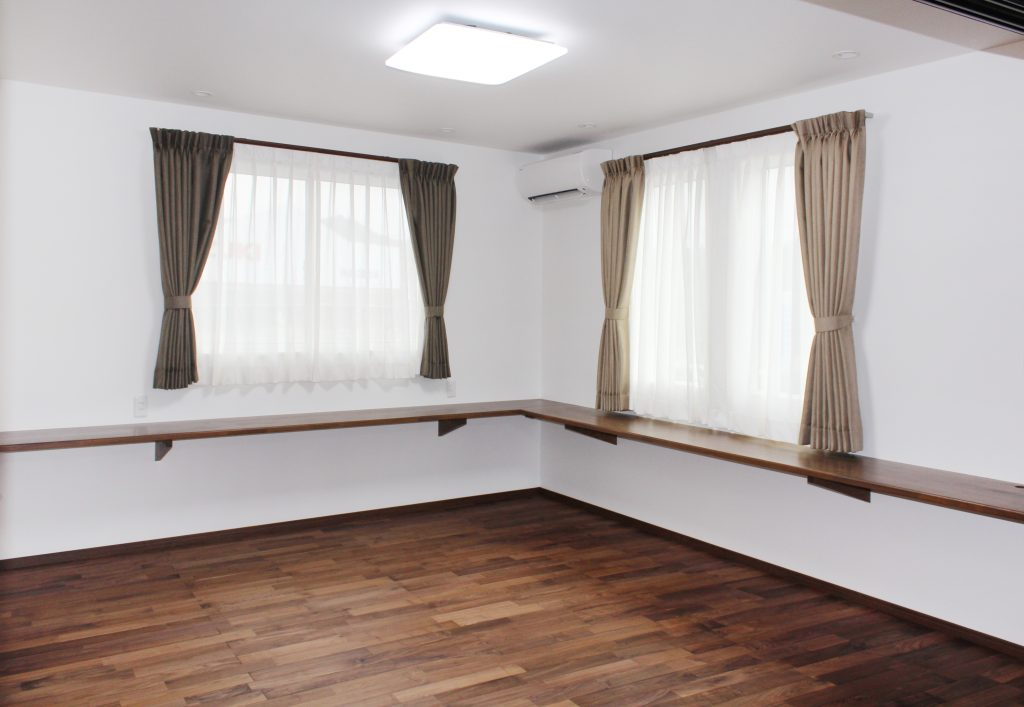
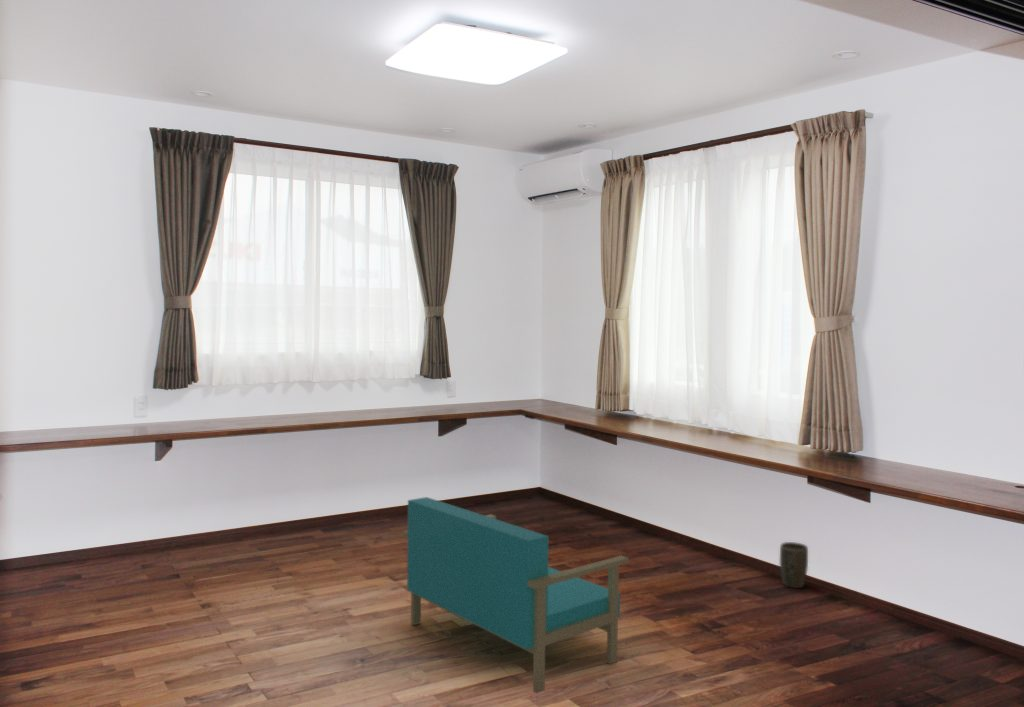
+ loveseat [402,496,630,695]
+ plant pot [779,541,809,589]
